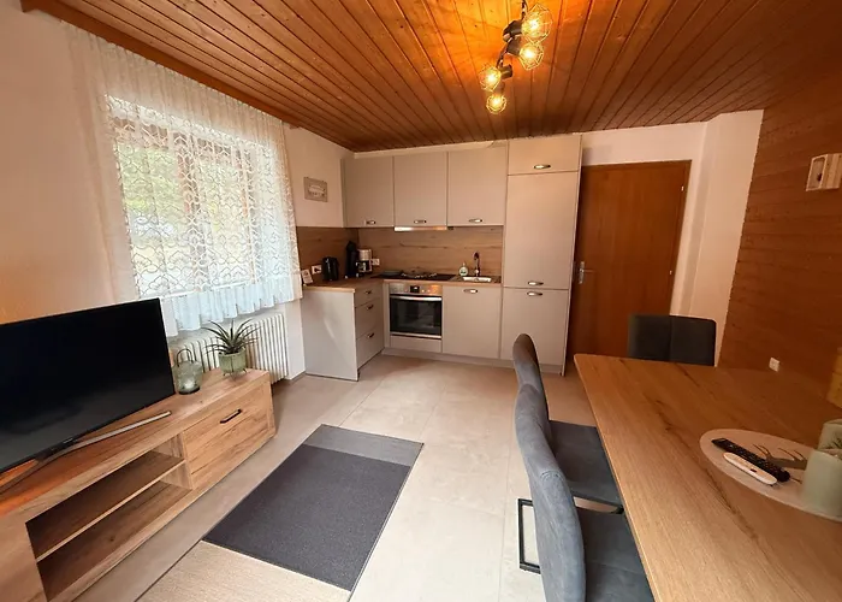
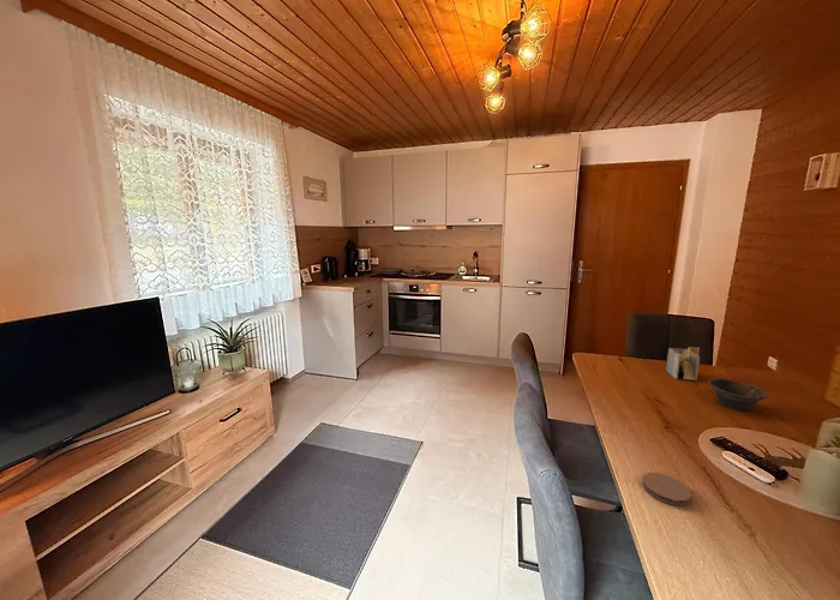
+ napkin holder [665,346,701,382]
+ coaster [641,472,692,506]
+ bowl [707,378,769,412]
